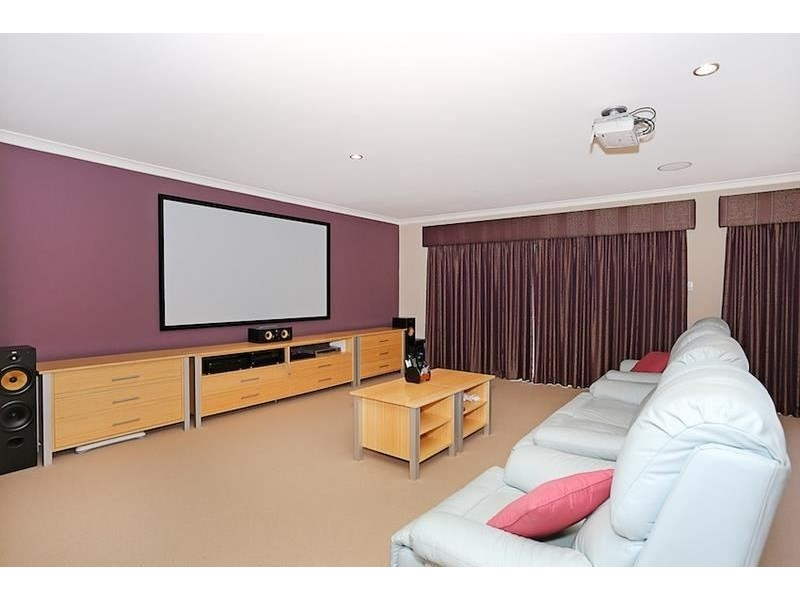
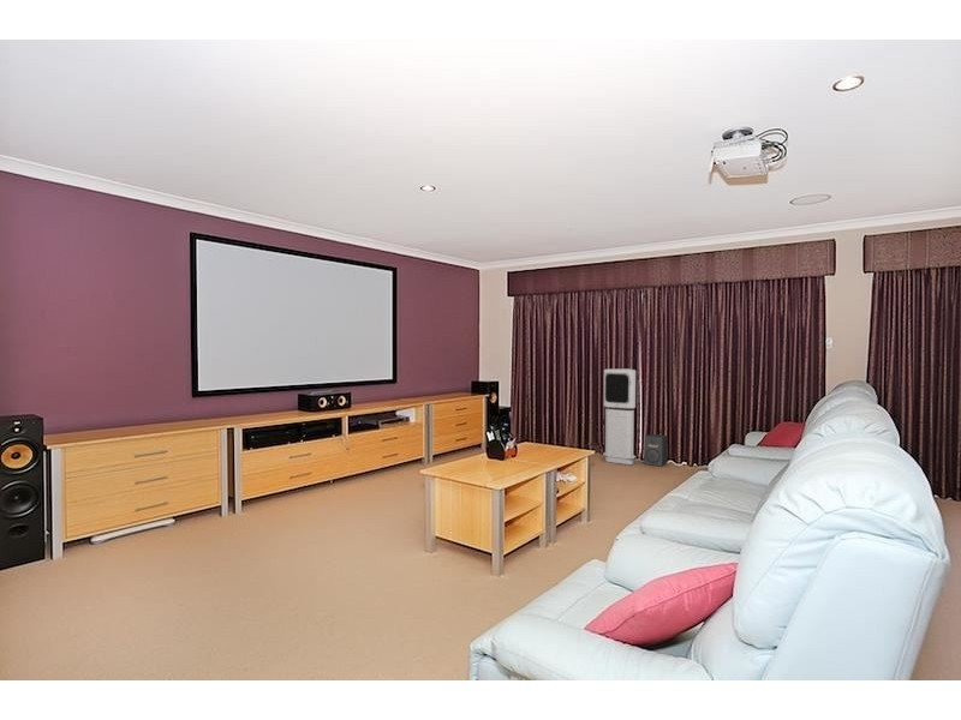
+ speaker [643,433,669,468]
+ air purifier [602,367,637,466]
